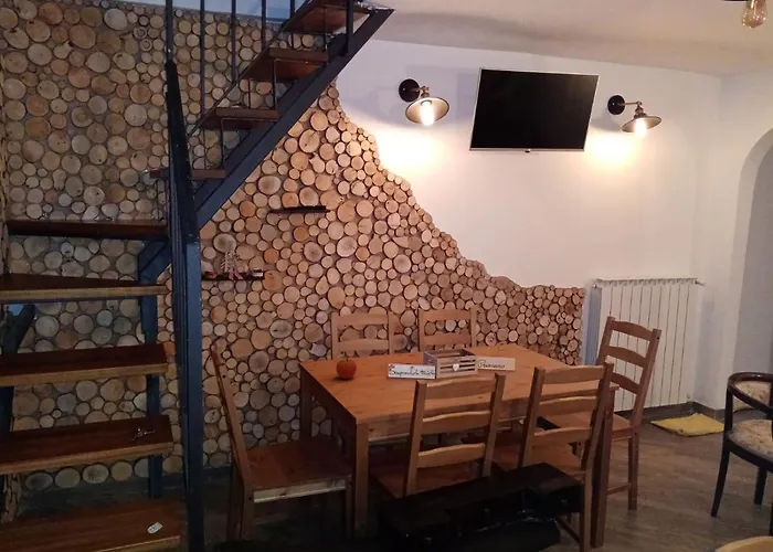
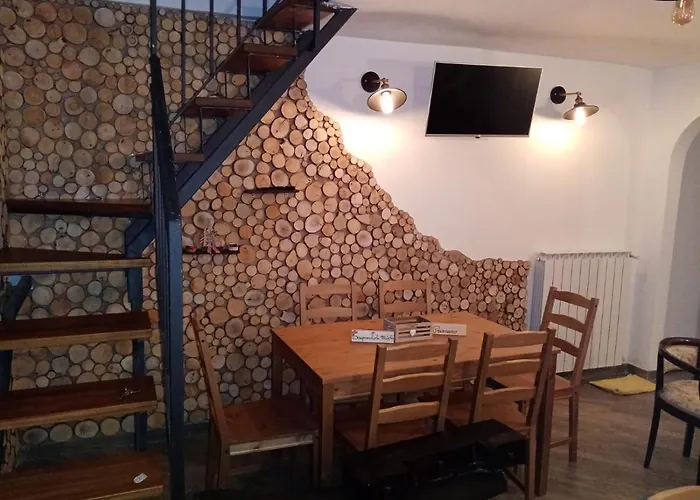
- fruit [335,355,358,380]
